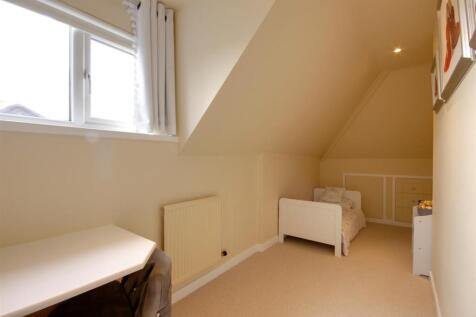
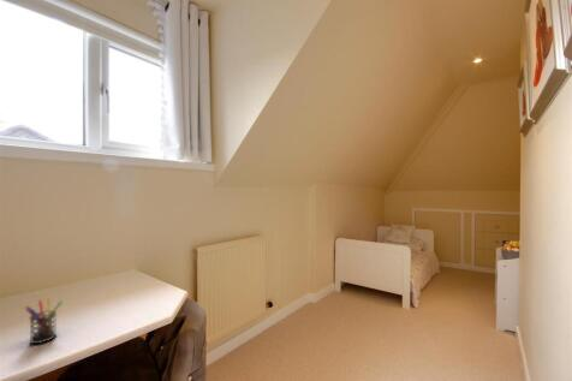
+ pen holder [24,296,64,345]
